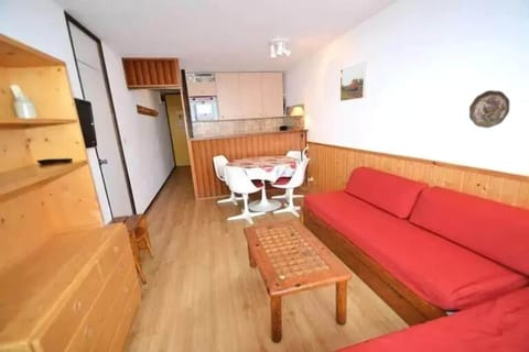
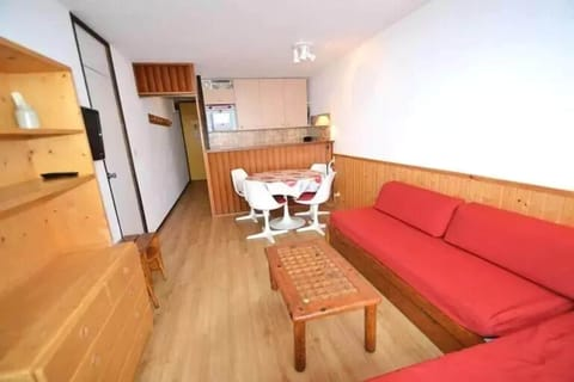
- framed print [339,59,368,102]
- decorative plate [468,89,510,129]
